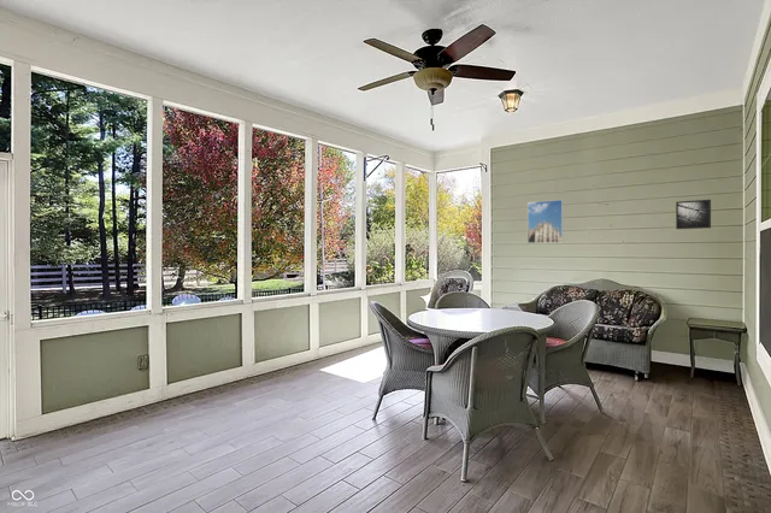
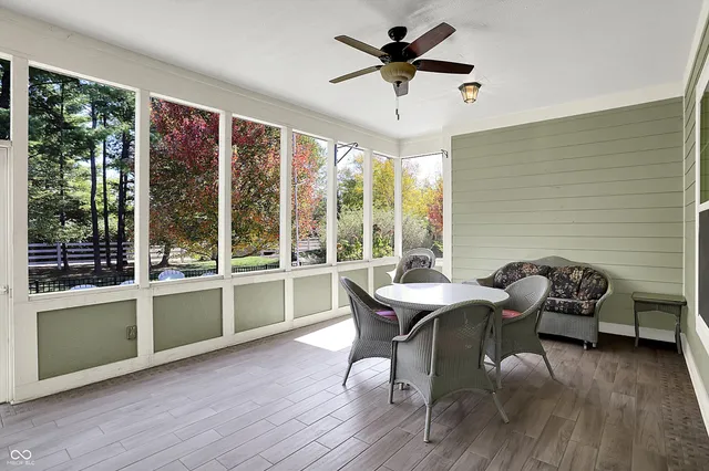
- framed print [675,199,712,230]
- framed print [526,199,564,244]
